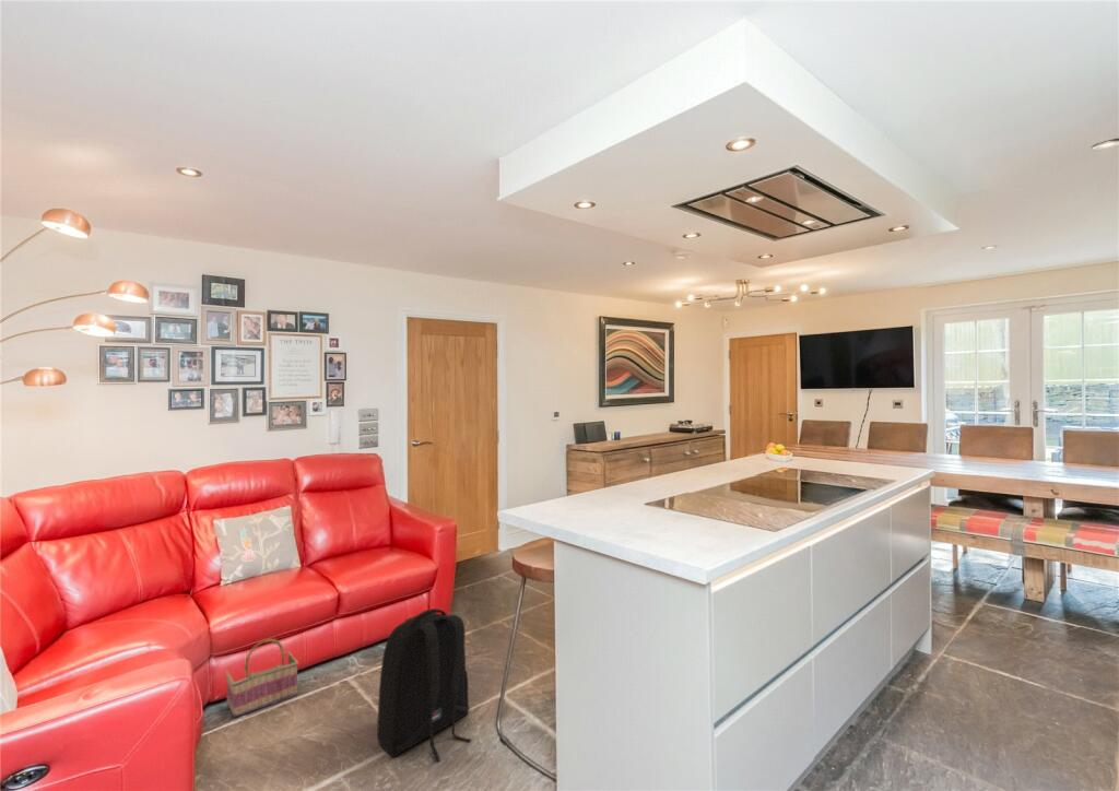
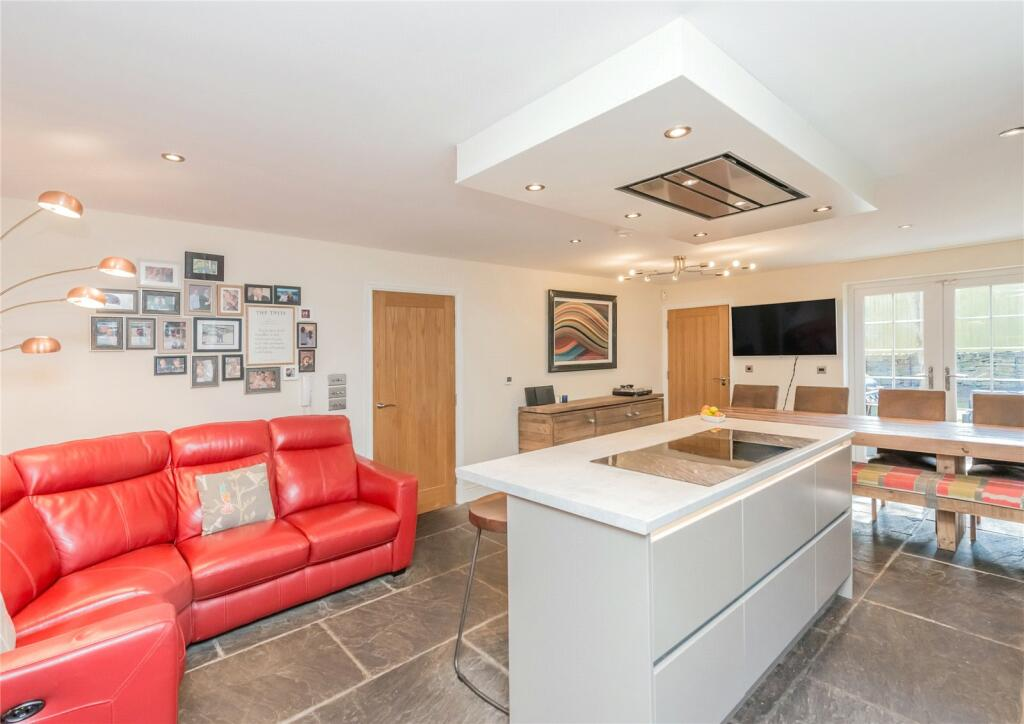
- basket [225,638,299,719]
- backpack [376,607,472,763]
